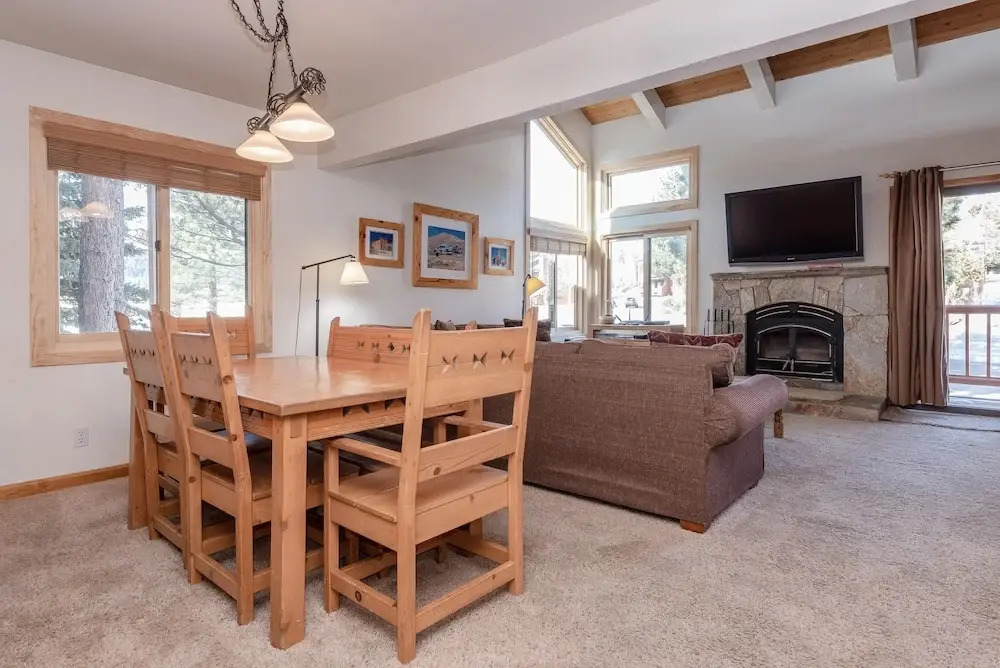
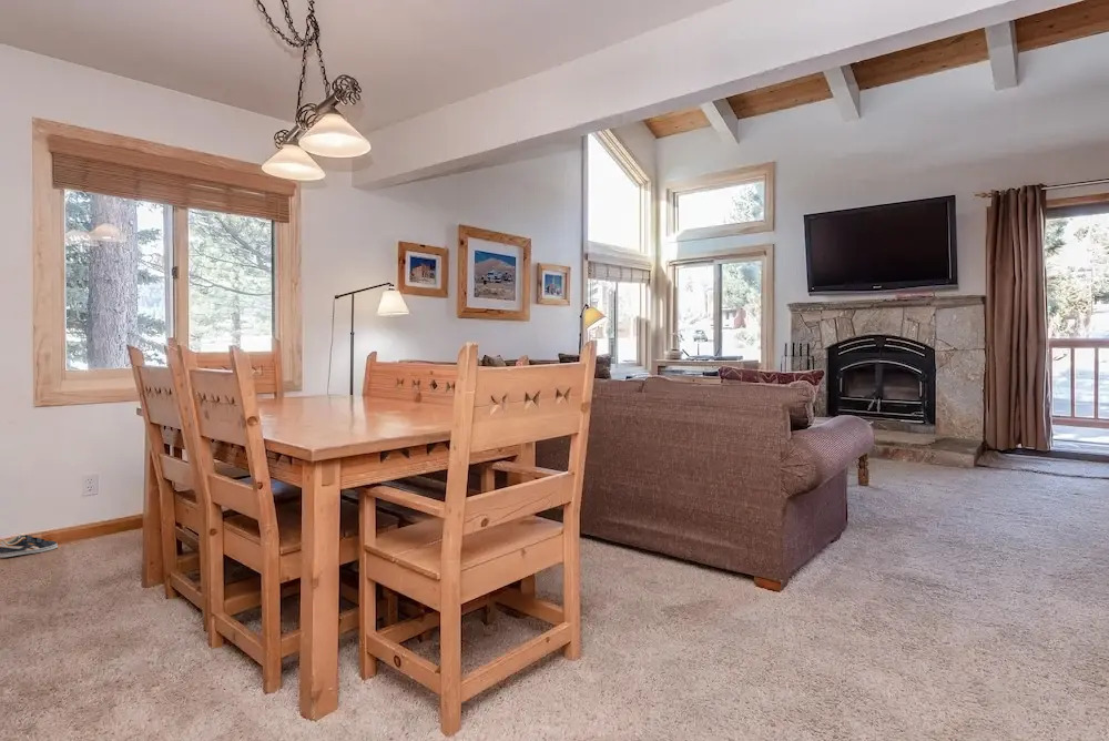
+ sneaker [0,534,59,559]
